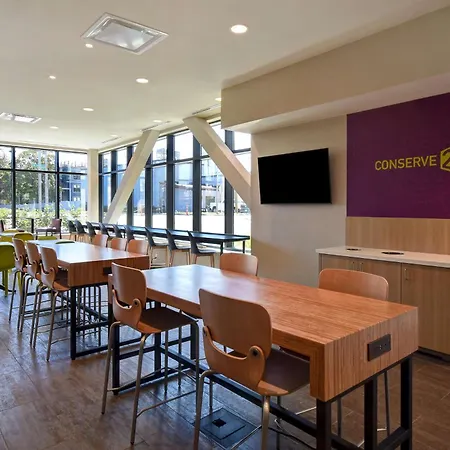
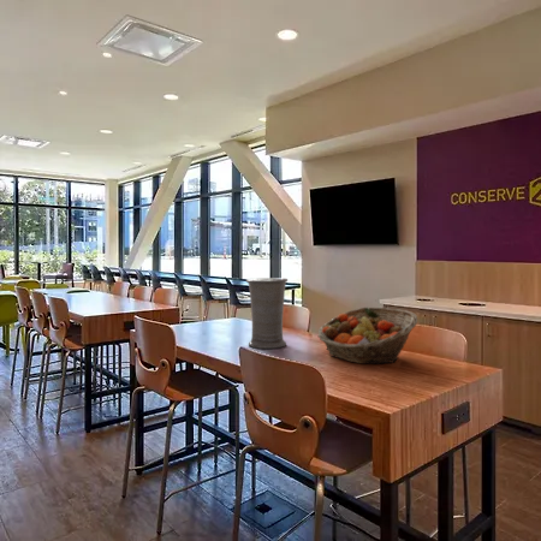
+ vase [245,277,289,350]
+ fruit basket [317,307,418,365]
